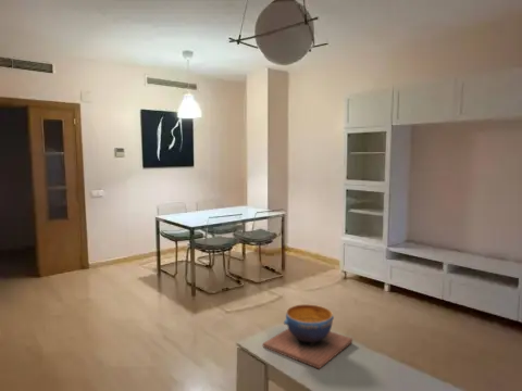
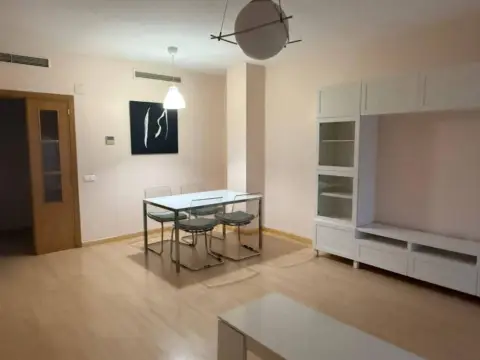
- decorative bowl [262,303,353,370]
